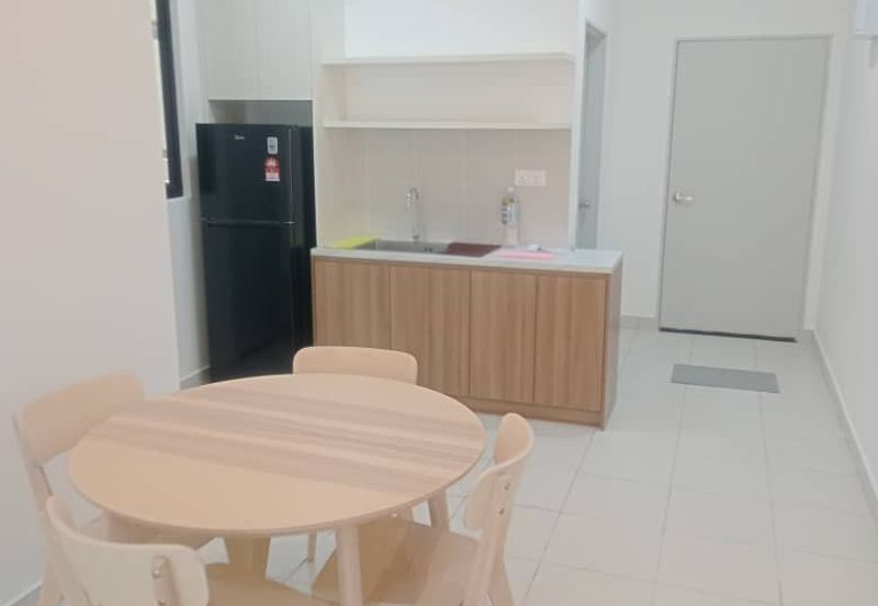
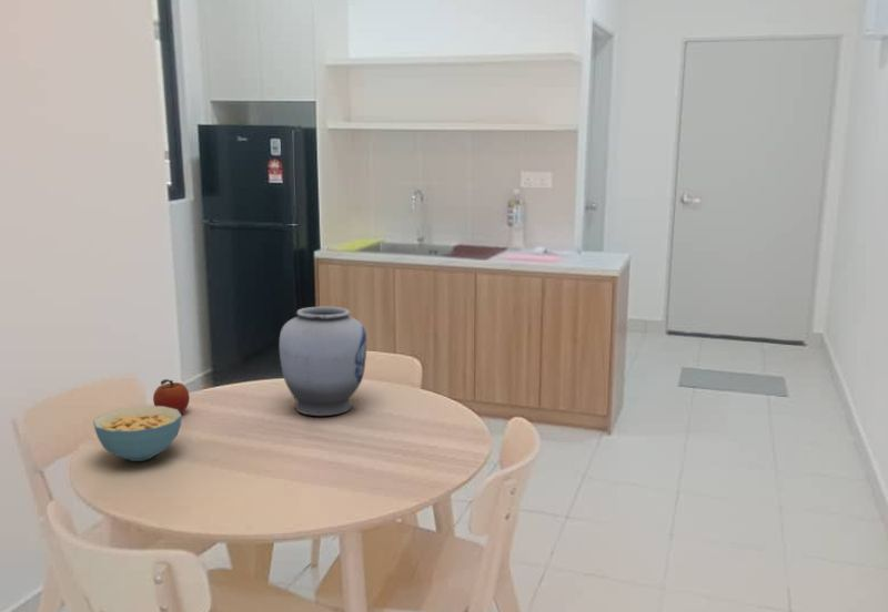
+ fruit [152,378,191,414]
+ cereal bowl [92,405,183,462]
+ vase [279,306,367,417]
